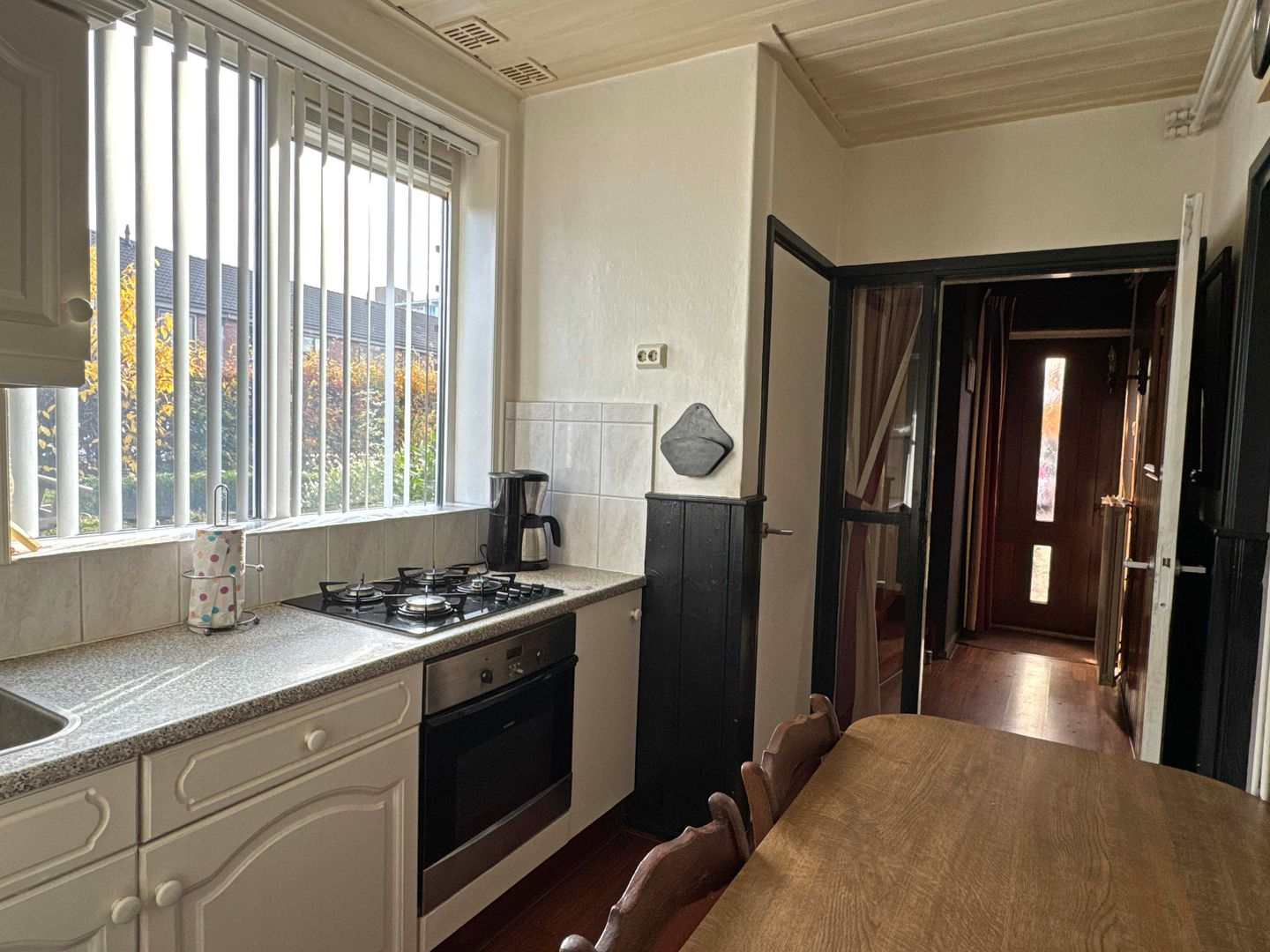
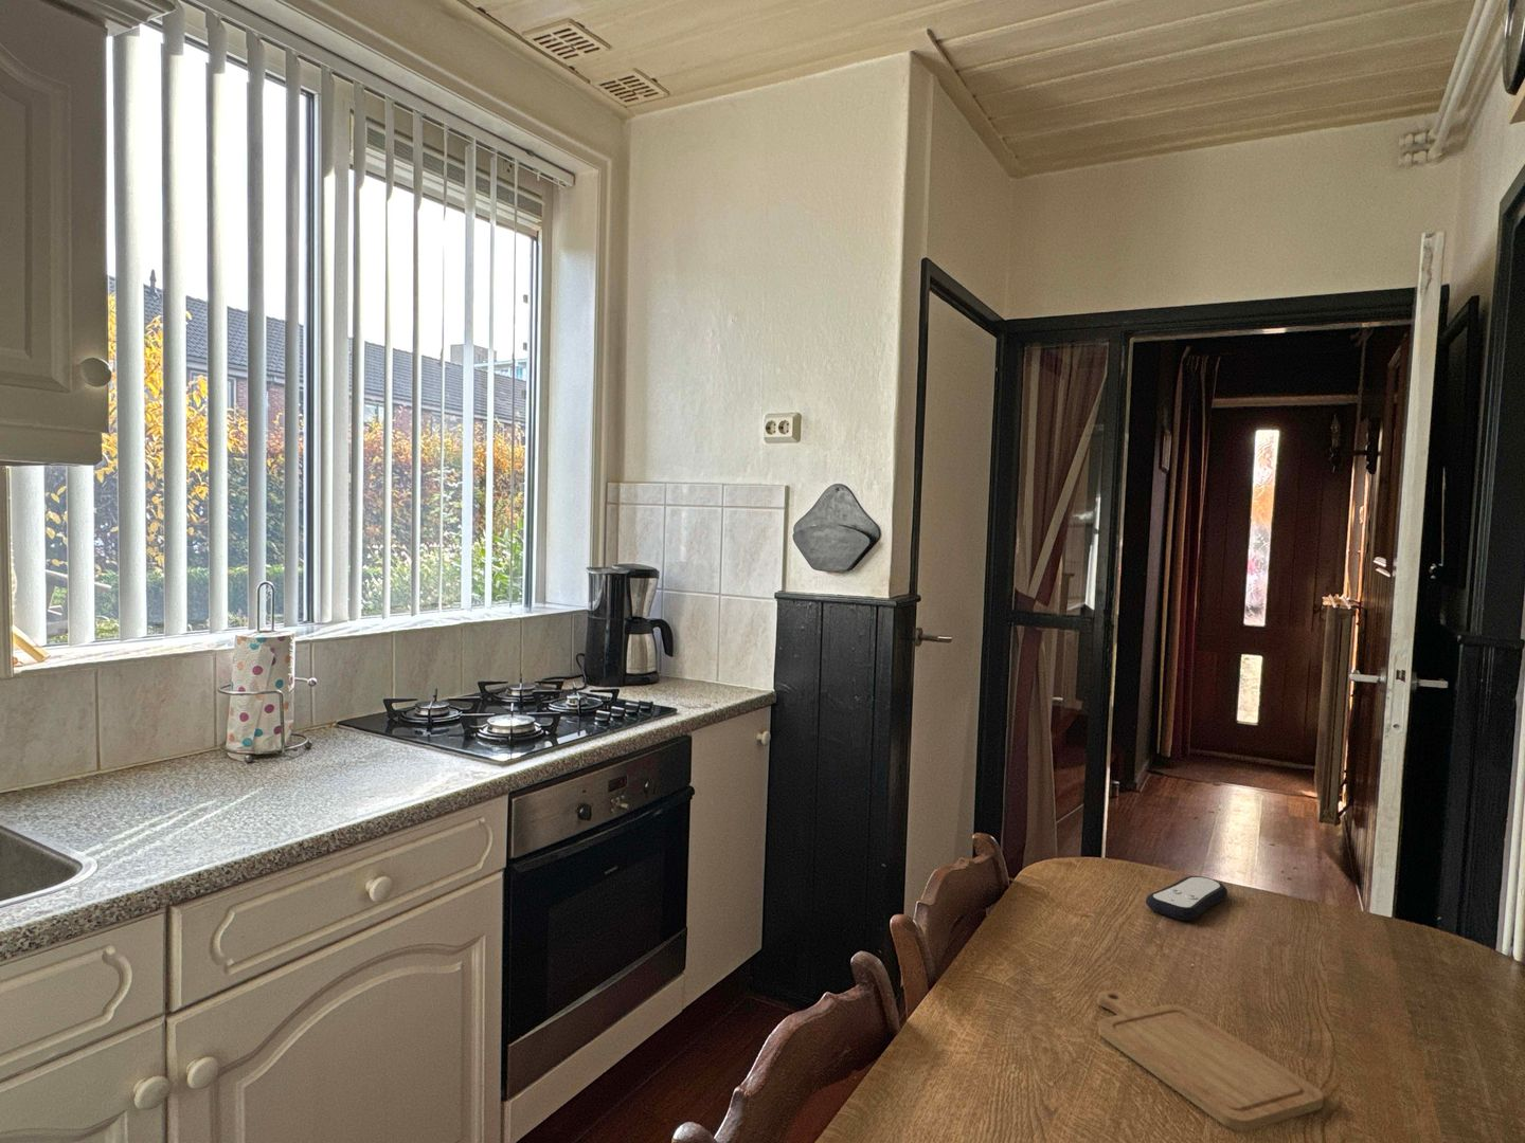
+ remote control [1144,875,1228,922]
+ chopping board [1098,988,1324,1132]
